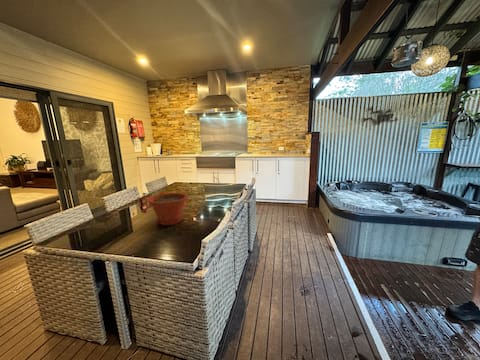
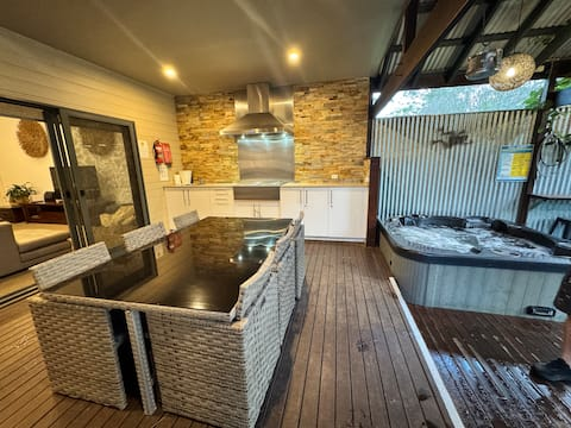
- plant pot [147,192,189,226]
